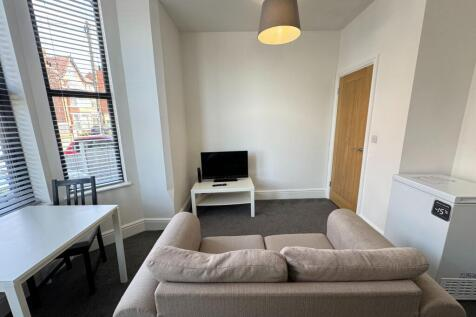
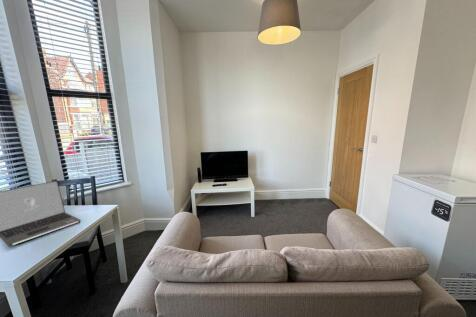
+ laptop [0,180,81,248]
